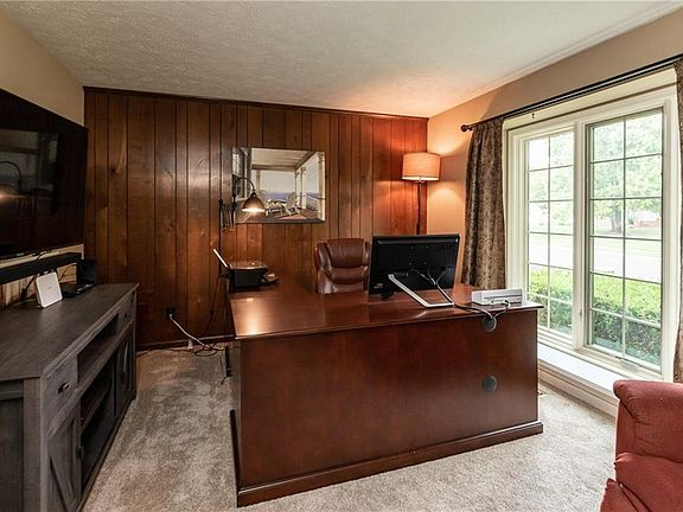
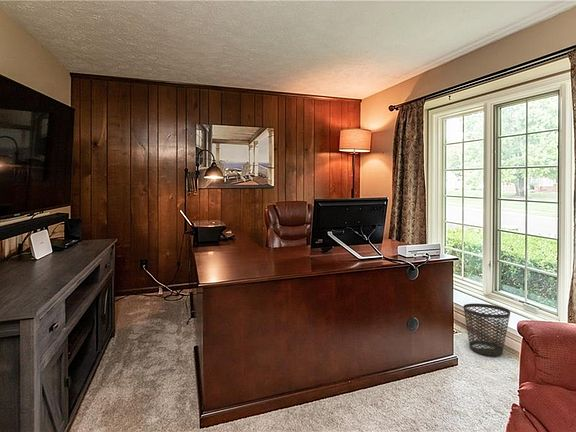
+ wastebasket [462,302,511,357]
